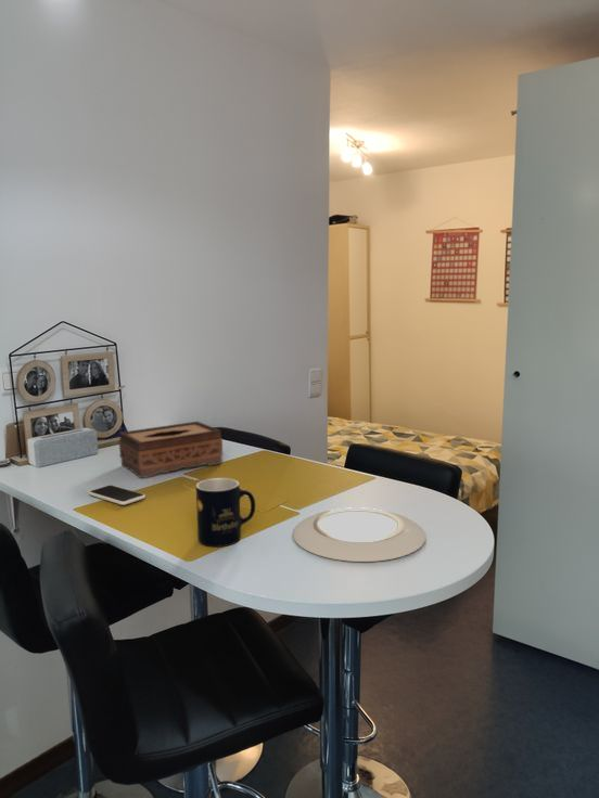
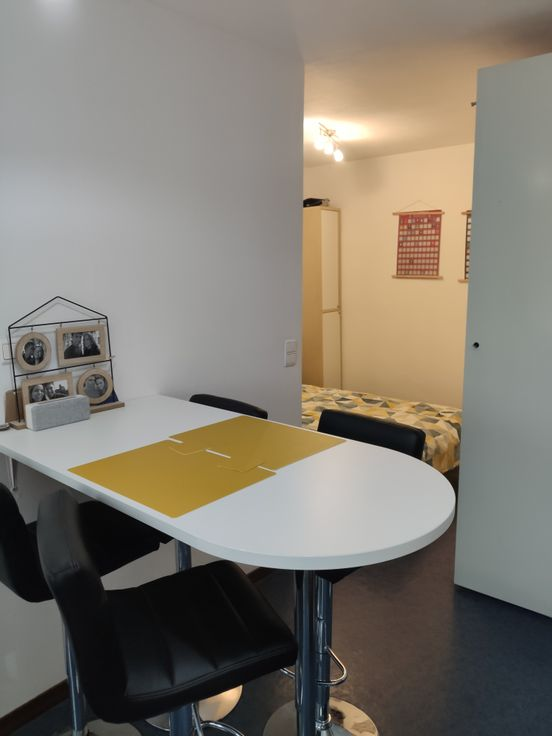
- smartphone [88,485,146,506]
- tissue box [118,421,224,479]
- plate [292,506,426,563]
- mug [194,477,256,548]
